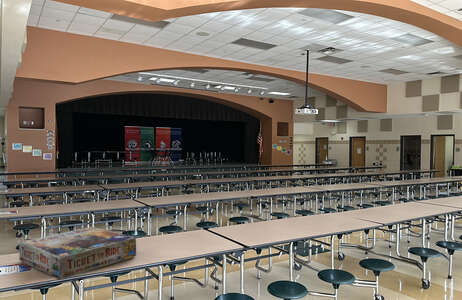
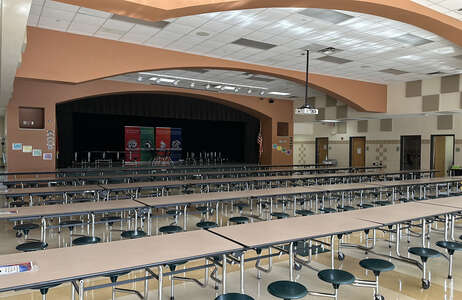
- board game [18,226,137,281]
